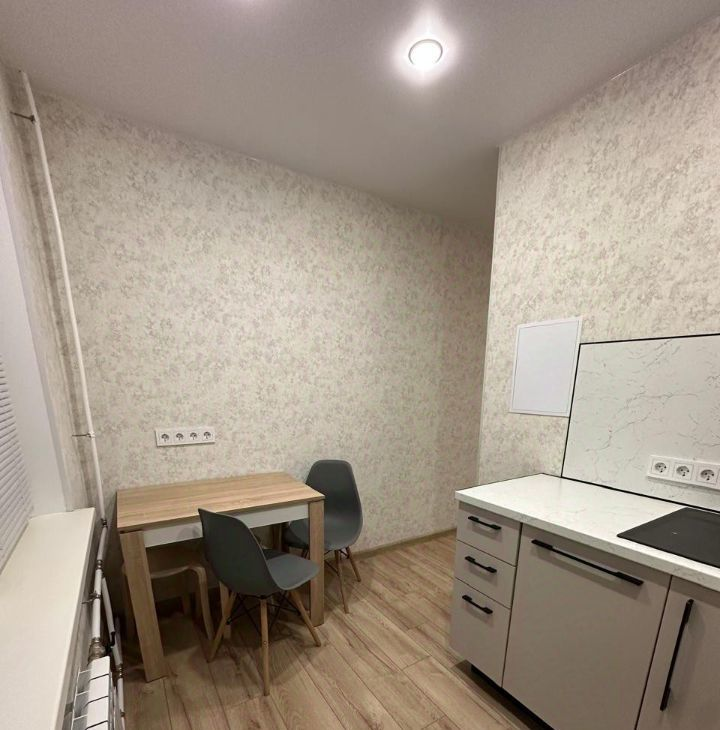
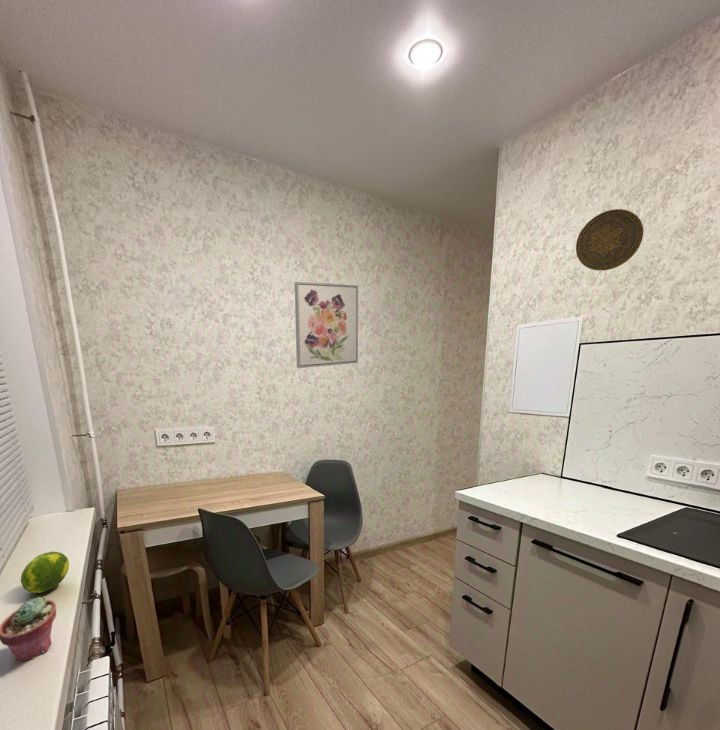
+ fruit [20,551,70,594]
+ decorative plate [575,208,644,272]
+ potted succulent [0,596,57,662]
+ wall art [294,281,359,369]
